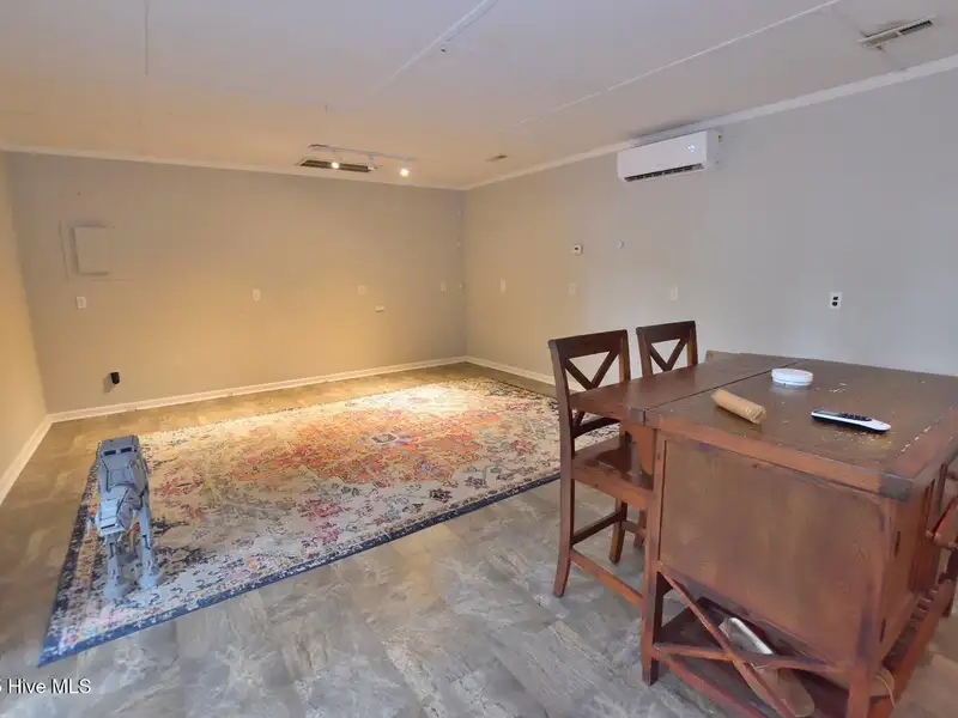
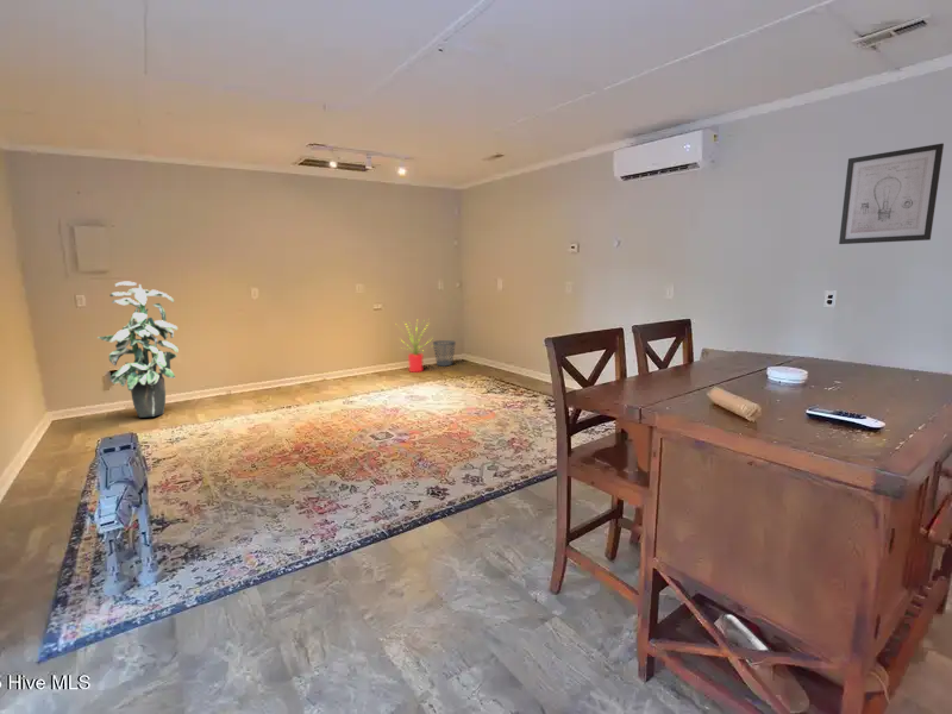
+ indoor plant [96,281,180,419]
+ wall art [838,143,945,245]
+ house plant [395,318,434,374]
+ wastebasket [432,339,457,367]
